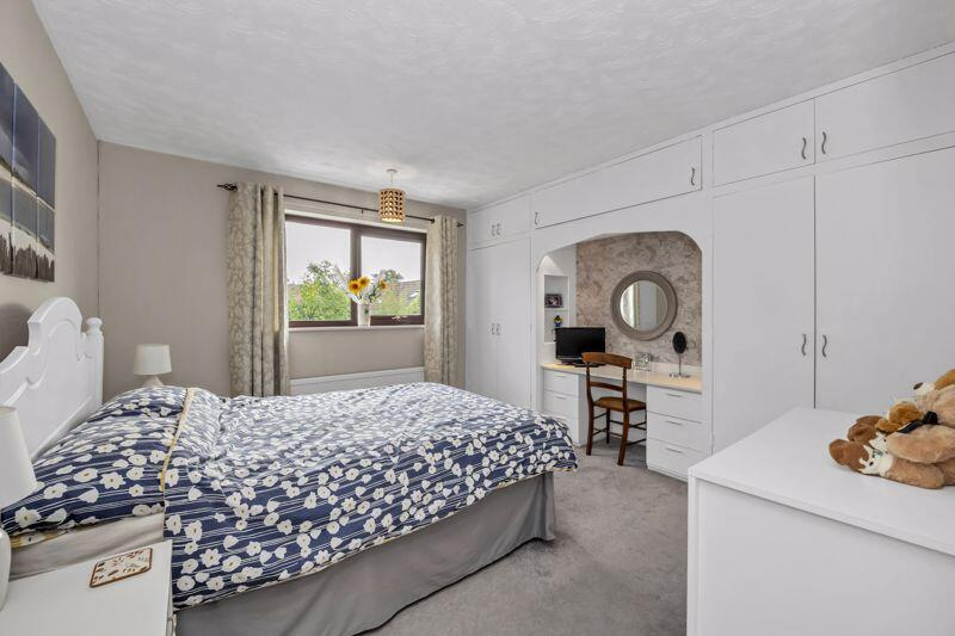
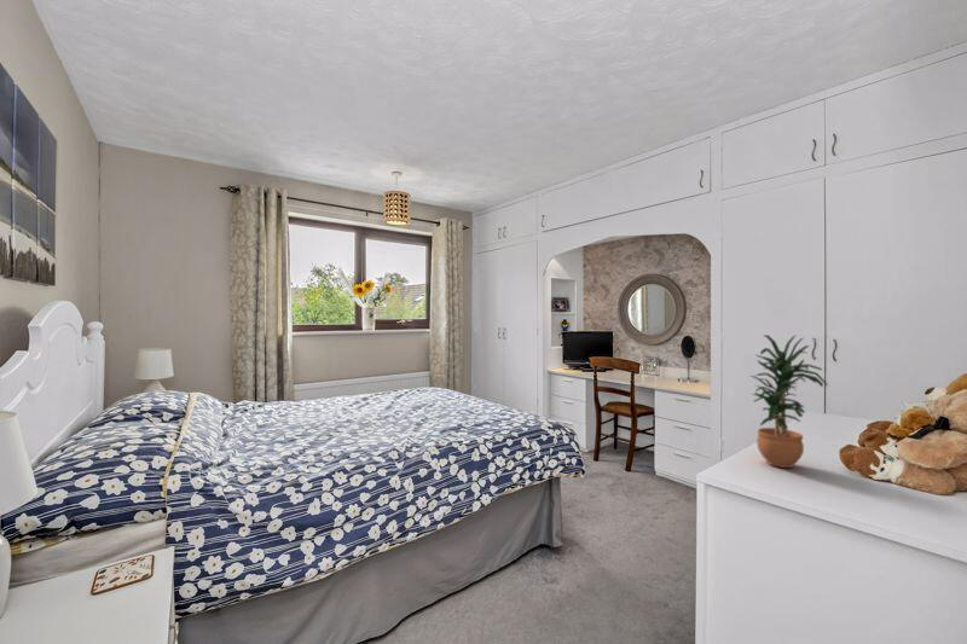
+ potted plant [749,333,829,469]
